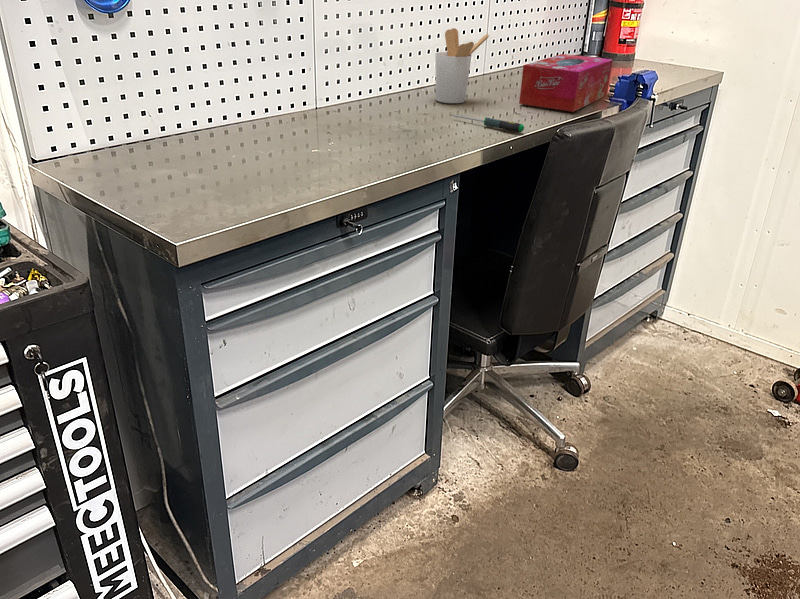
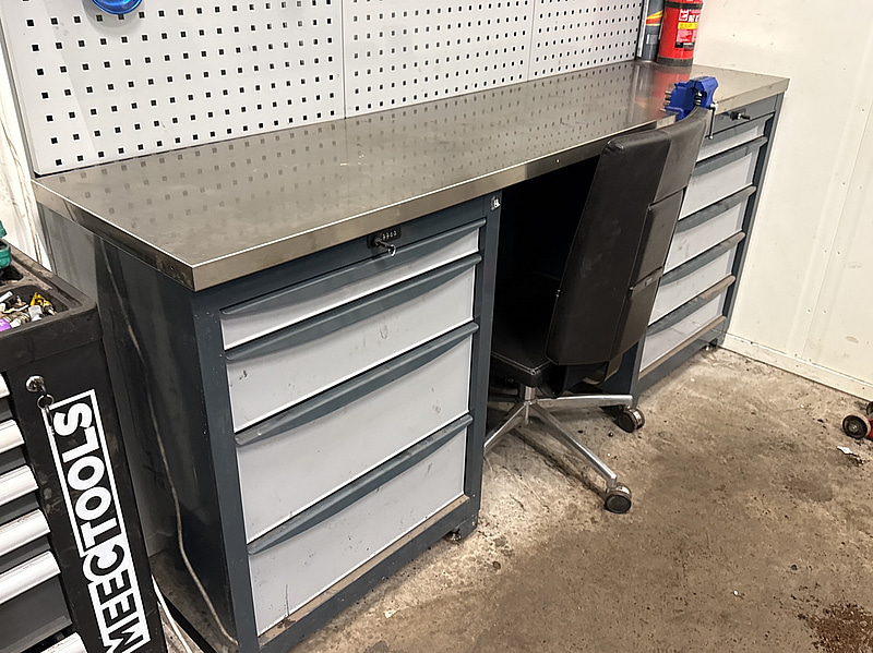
- tissue box [518,53,614,113]
- utensil holder [434,27,490,104]
- screwdriver [452,114,525,133]
